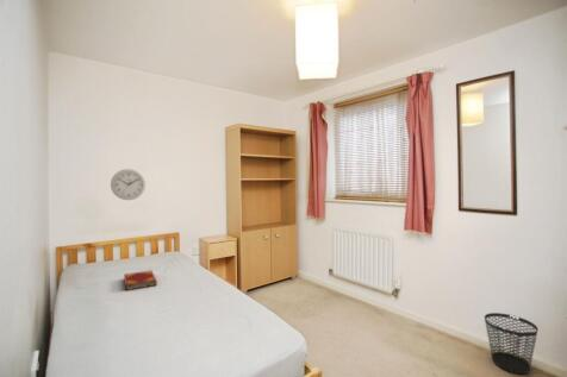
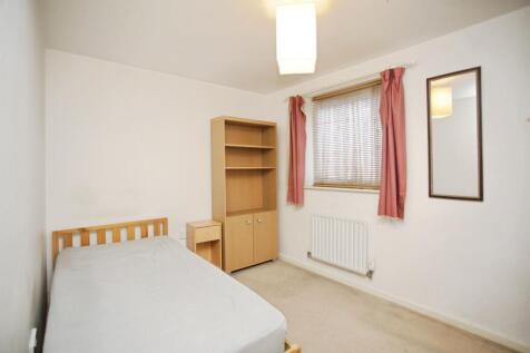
- wastebasket [484,312,540,375]
- wall clock [110,168,147,201]
- hardback book [123,269,158,291]
